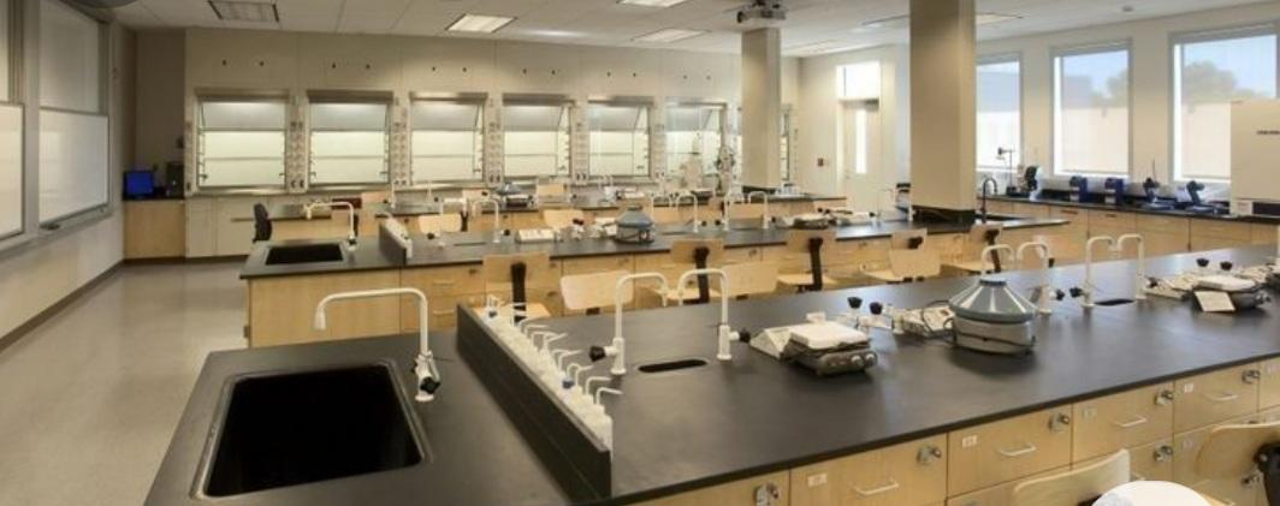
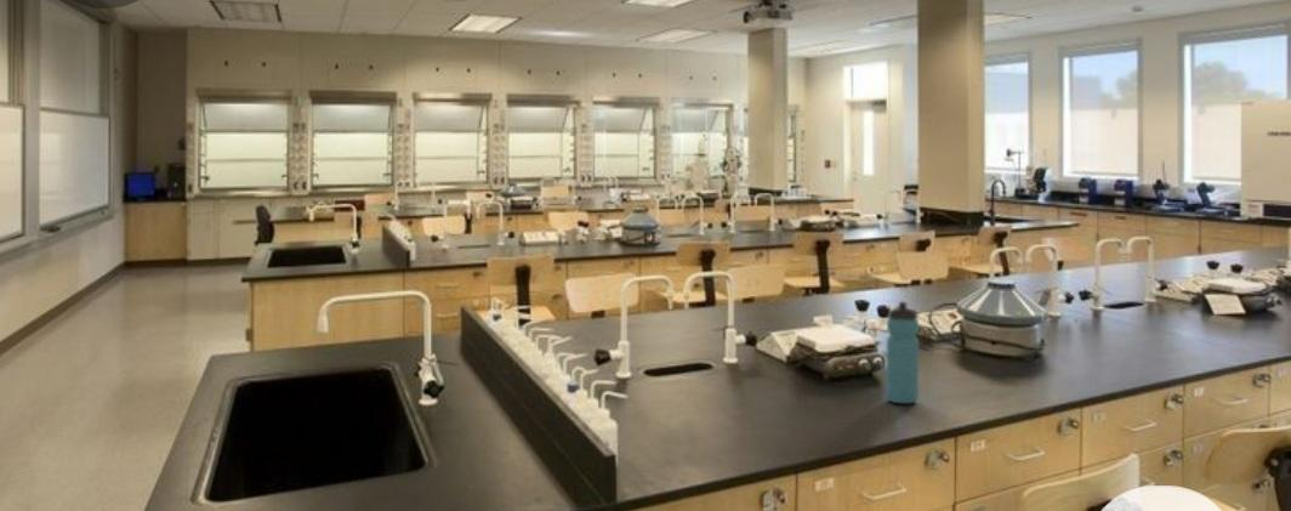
+ water bottle [885,301,920,404]
